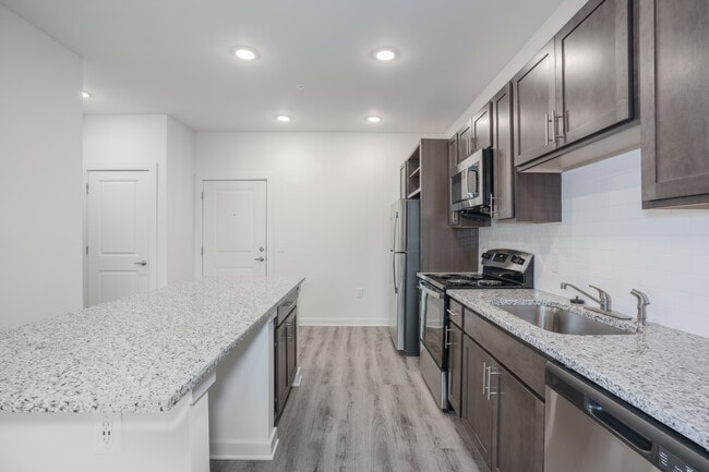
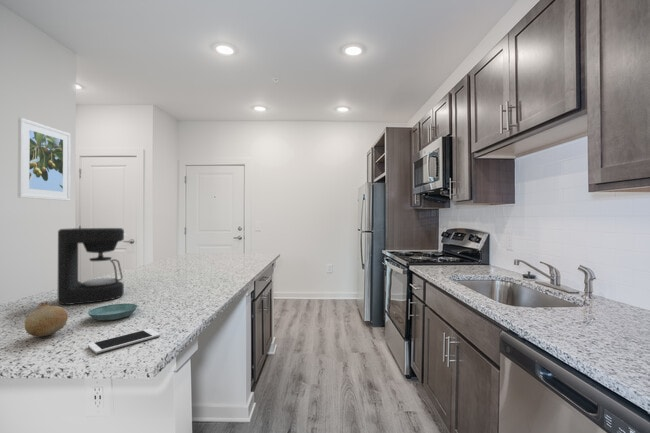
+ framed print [17,117,72,202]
+ cell phone [87,328,161,354]
+ coffee maker [57,227,125,306]
+ fruit [24,300,69,337]
+ saucer [87,302,139,321]
